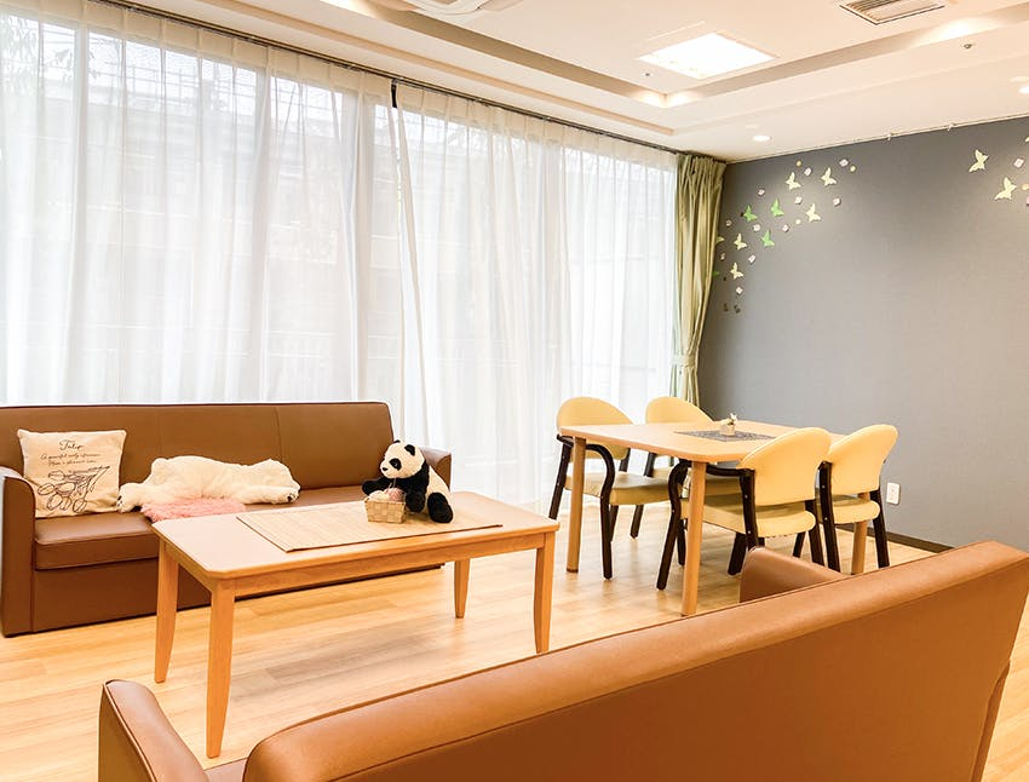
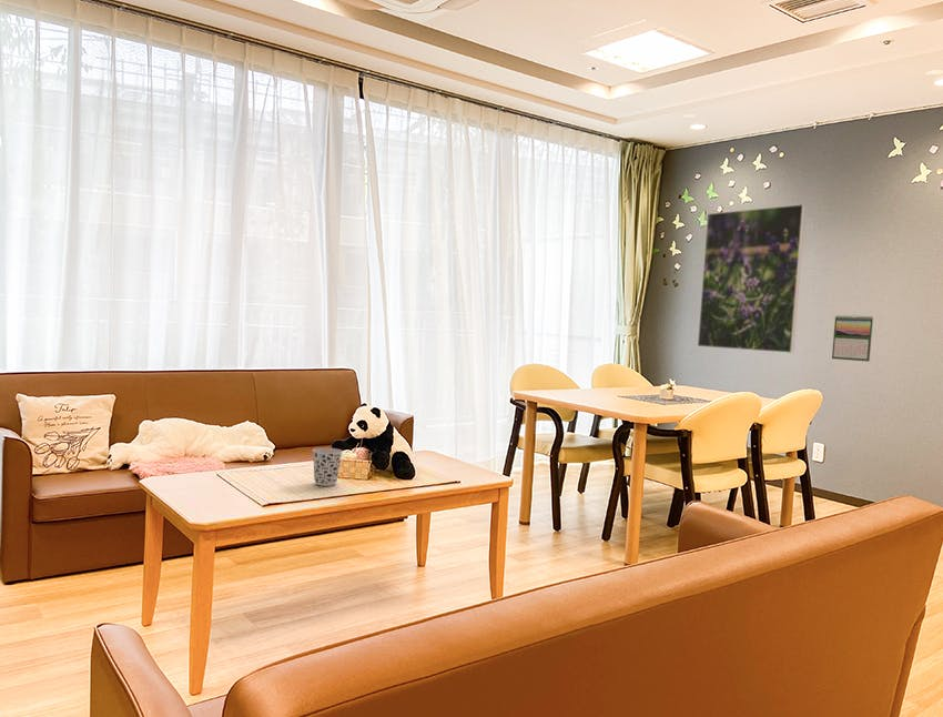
+ calendar [831,314,874,363]
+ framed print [697,203,807,354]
+ cup [312,447,344,487]
